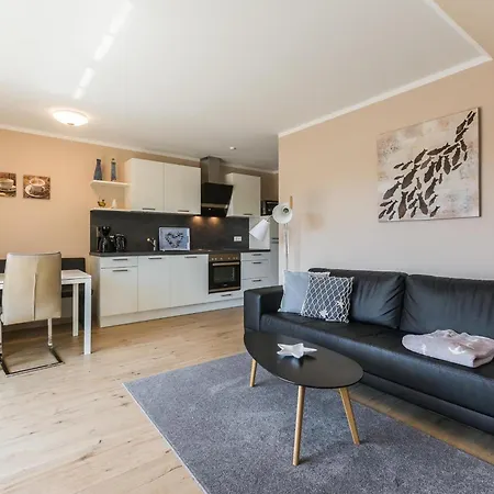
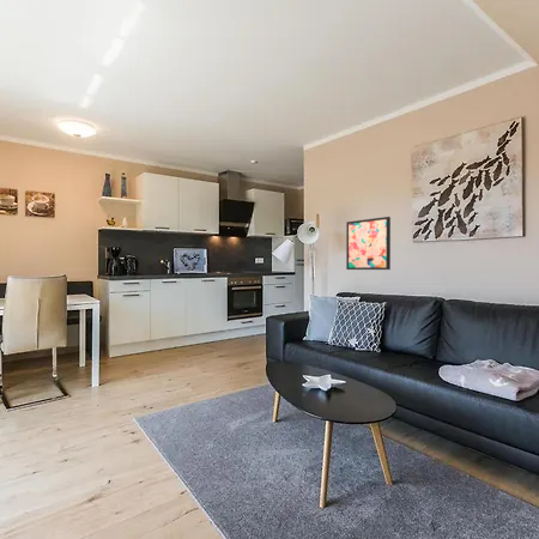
+ wall art [345,216,392,271]
